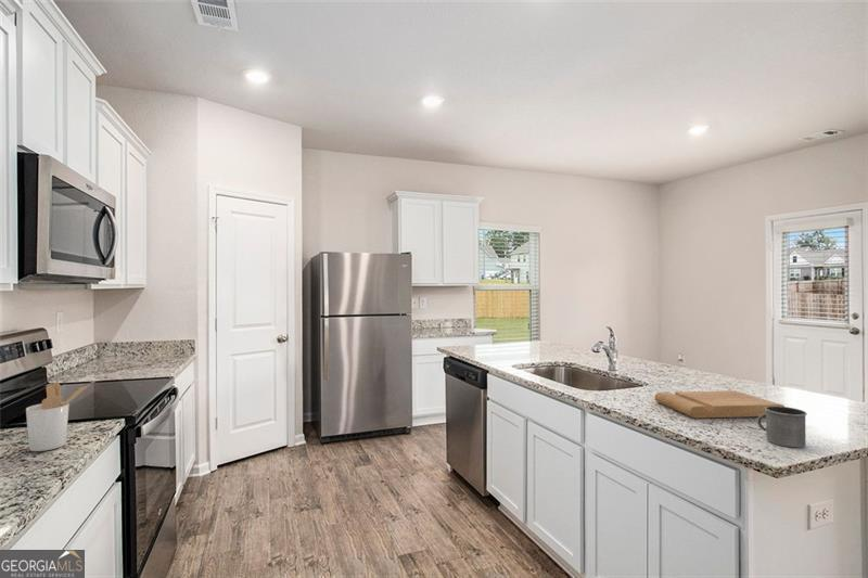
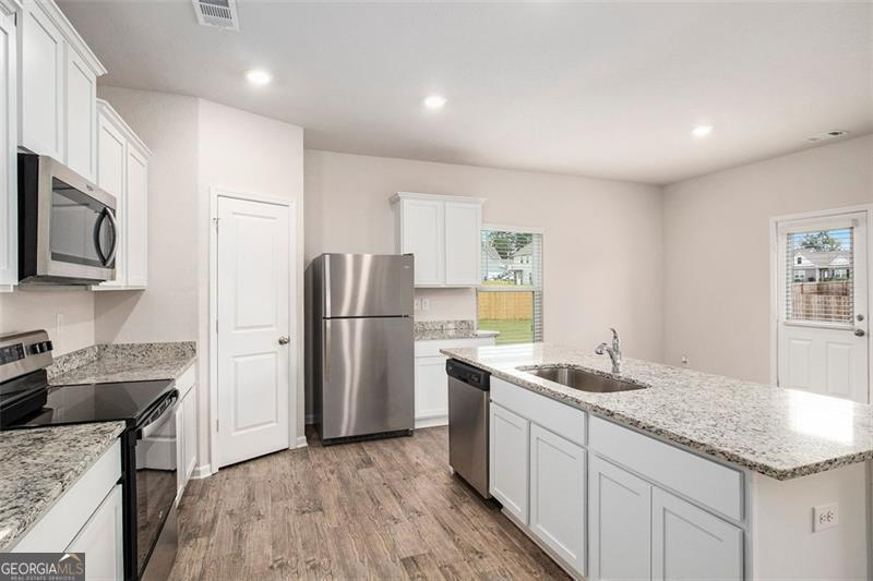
- cutting board [653,389,786,420]
- utensil holder [25,382,91,452]
- mug [756,406,807,448]
